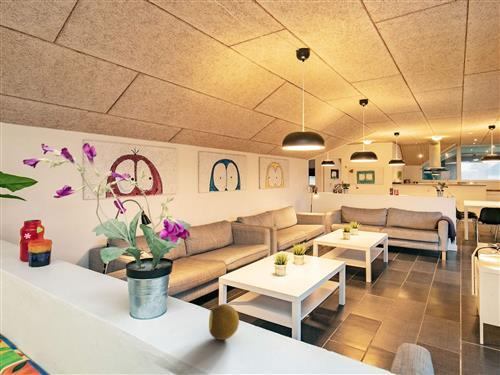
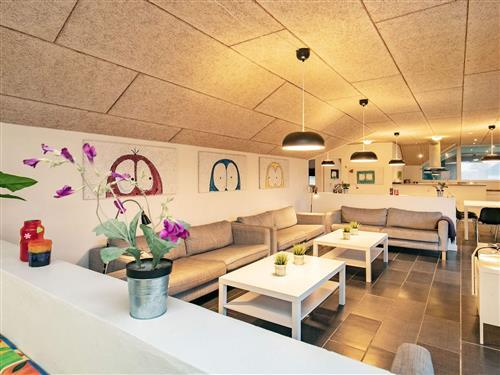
- fruit [208,303,240,341]
